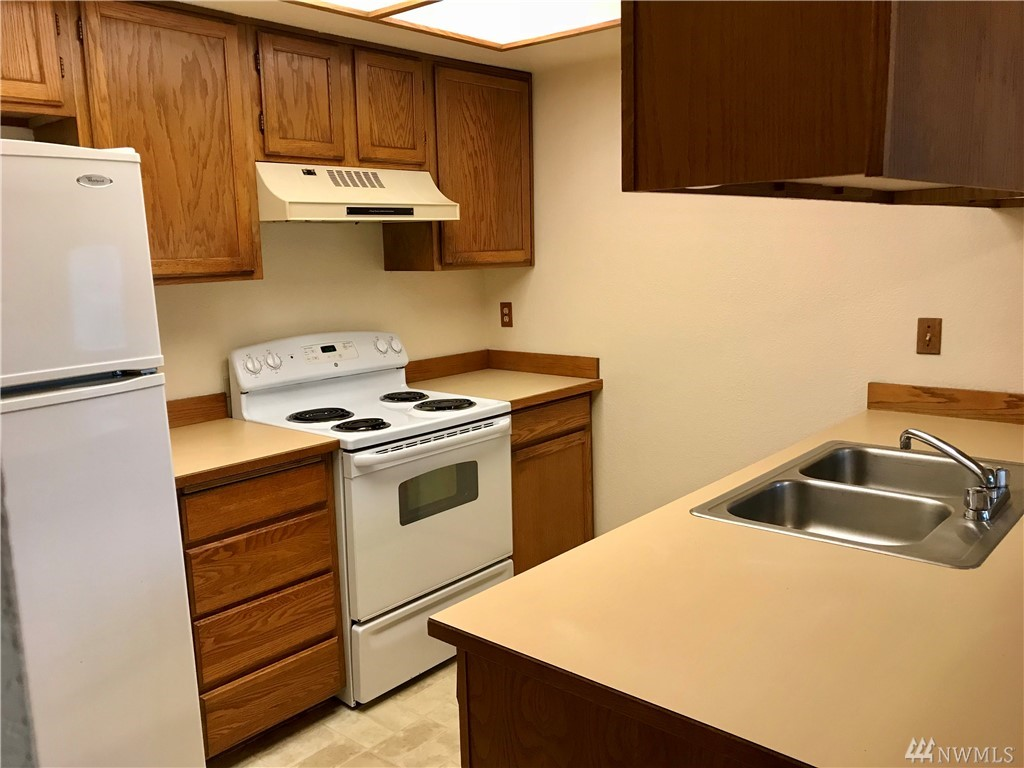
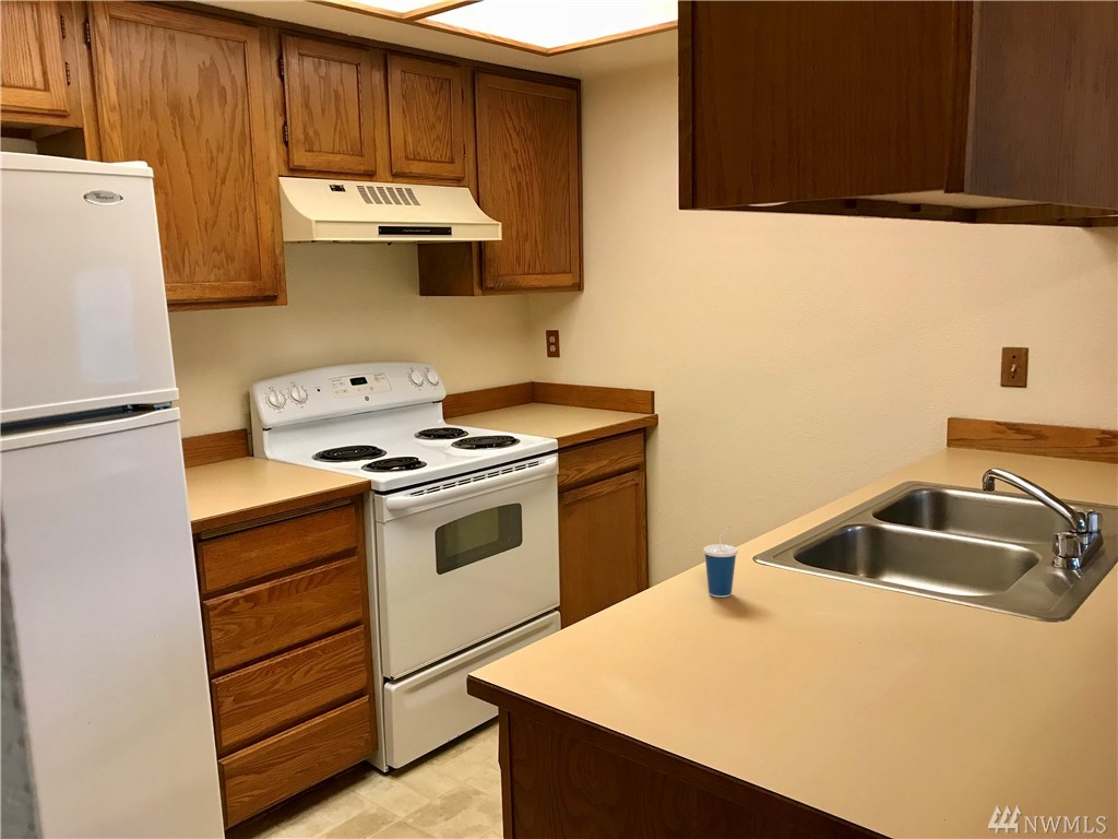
+ cup [702,525,739,599]
